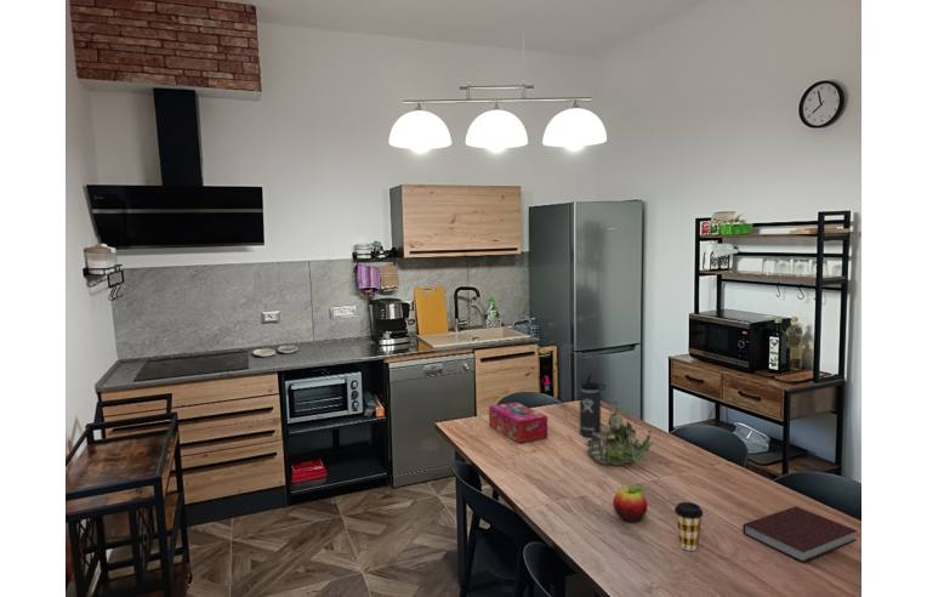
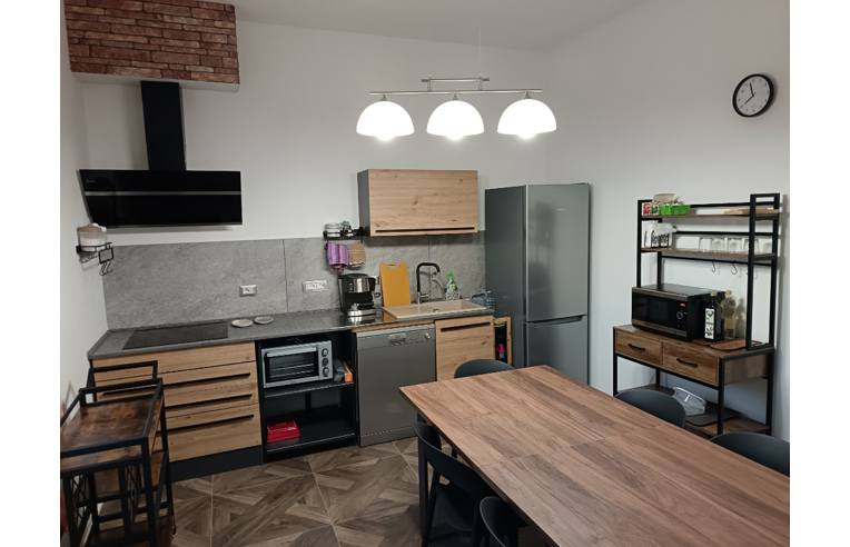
- notebook [741,505,858,563]
- thermos bottle [579,373,607,438]
- tissue box [488,402,548,444]
- plant [584,400,655,467]
- fruit [612,485,649,523]
- coffee cup [673,501,704,552]
